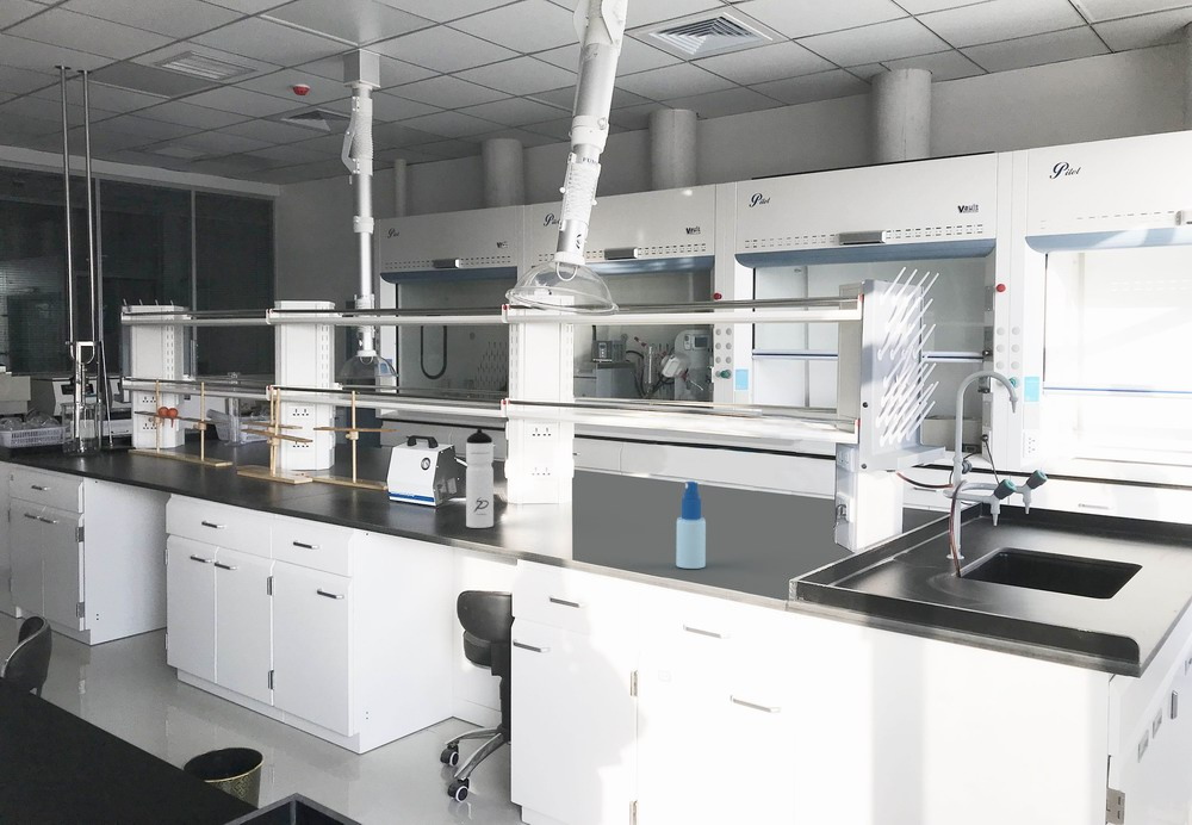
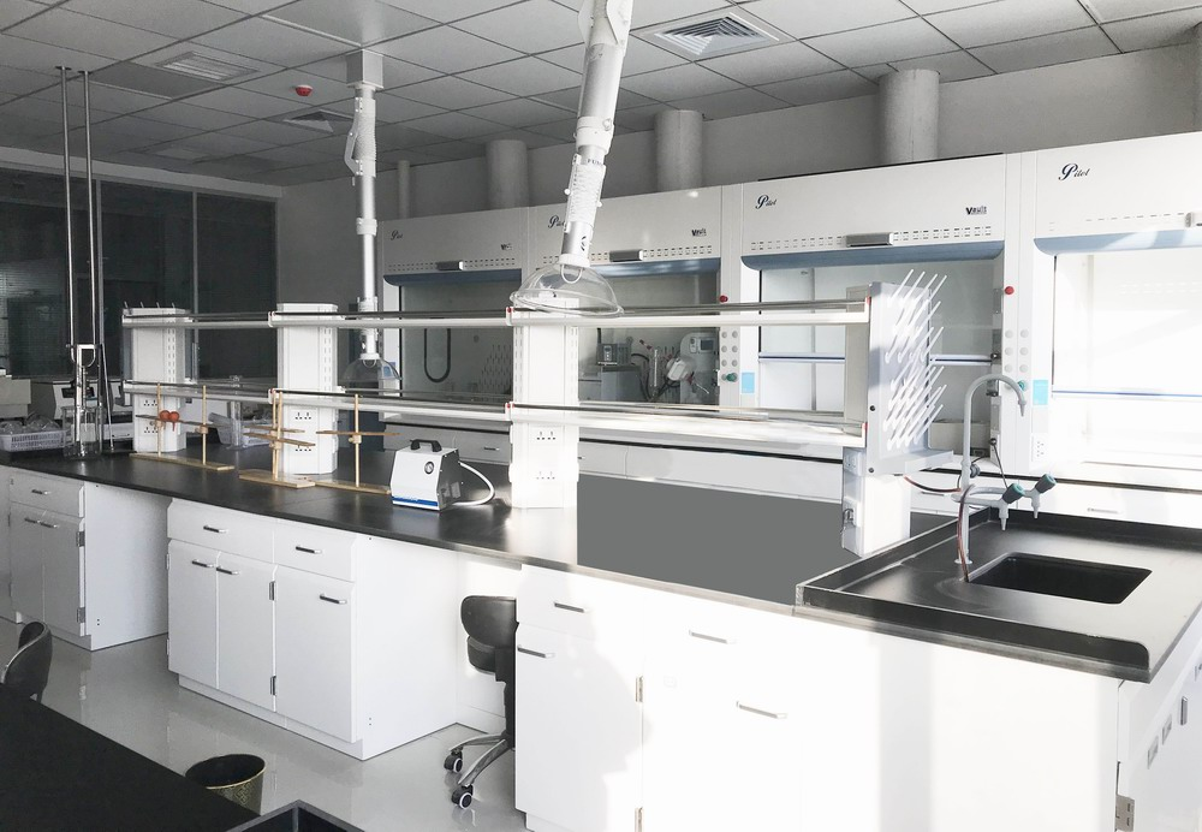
- water bottle [465,428,495,529]
- spray bottle [675,480,707,570]
